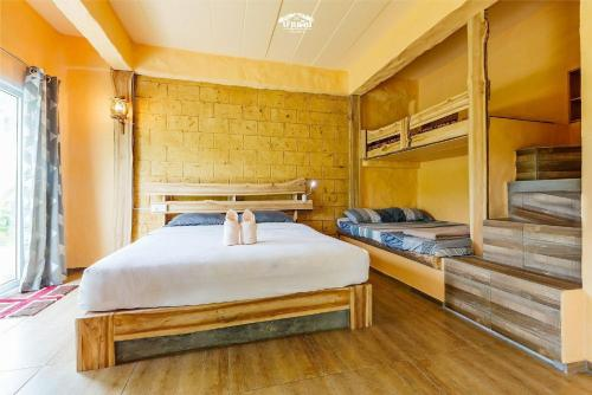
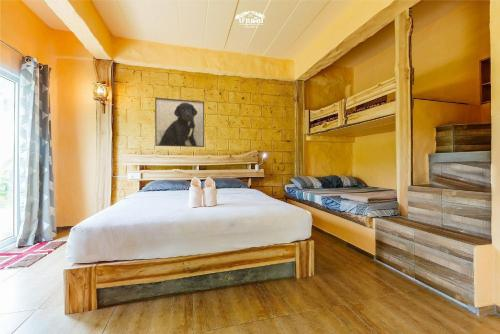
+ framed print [154,97,205,148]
